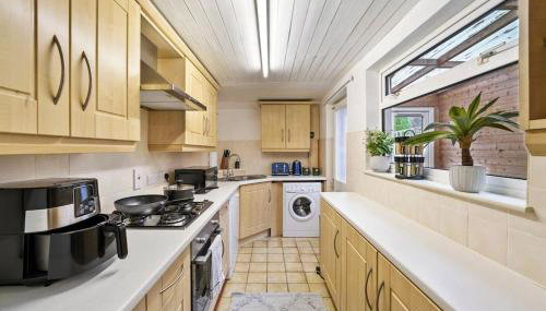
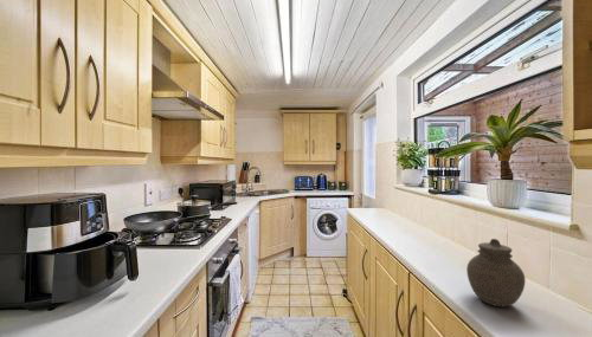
+ jar [465,238,526,307]
